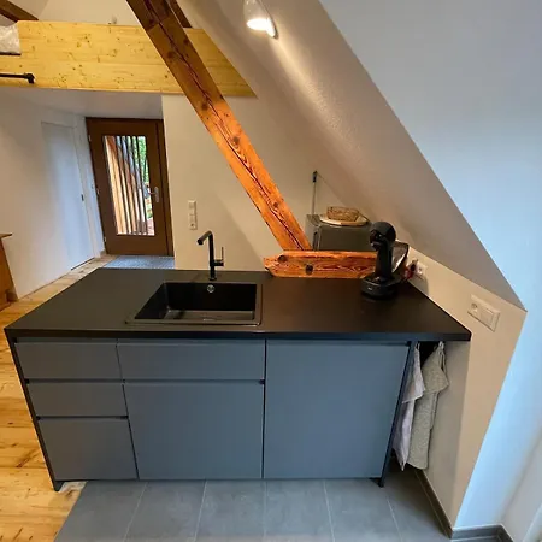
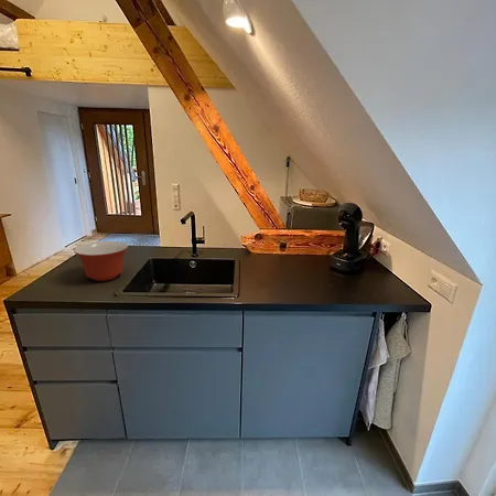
+ mixing bowl [73,240,129,282]
